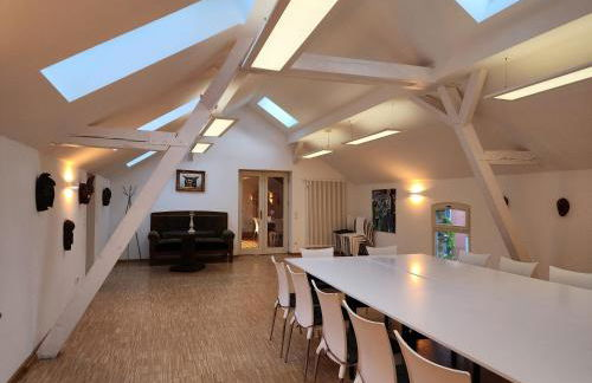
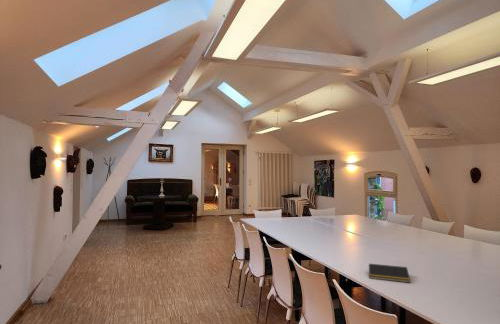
+ notepad [367,263,411,284]
